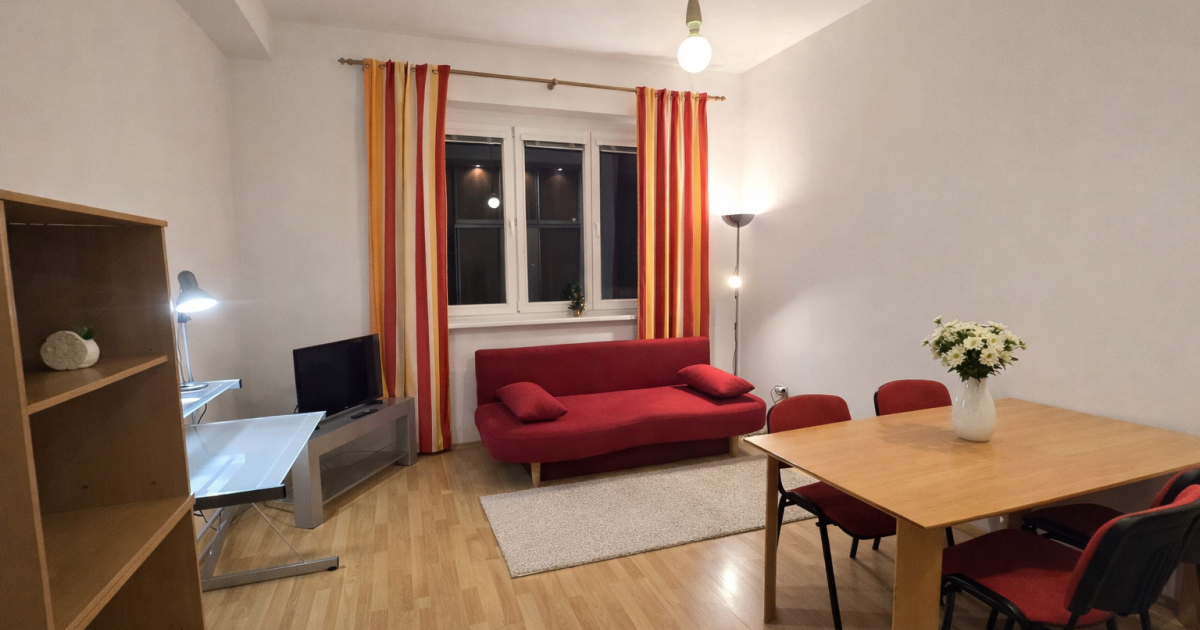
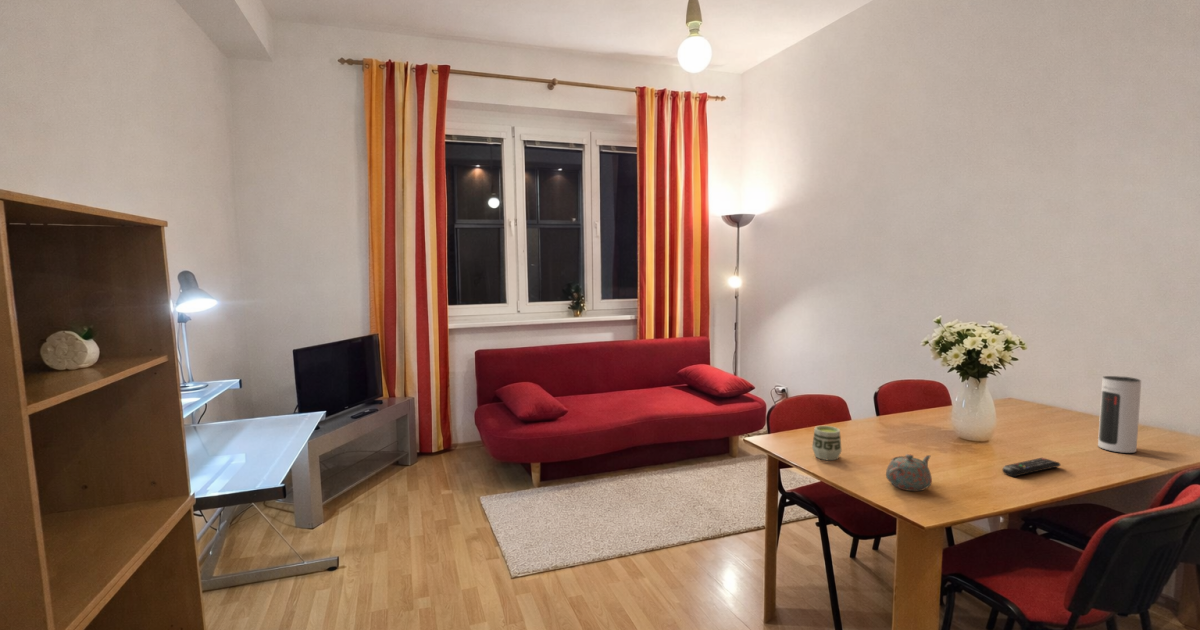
+ remote control [1001,457,1061,478]
+ cup [811,425,843,461]
+ speaker [1097,375,1142,454]
+ teapot [885,453,933,492]
